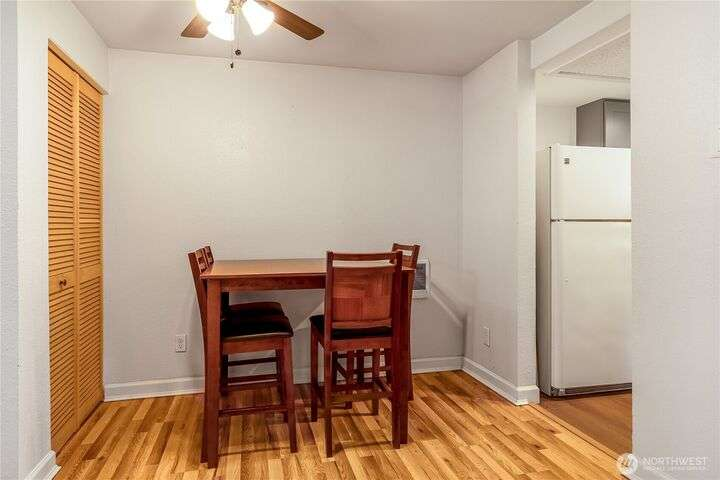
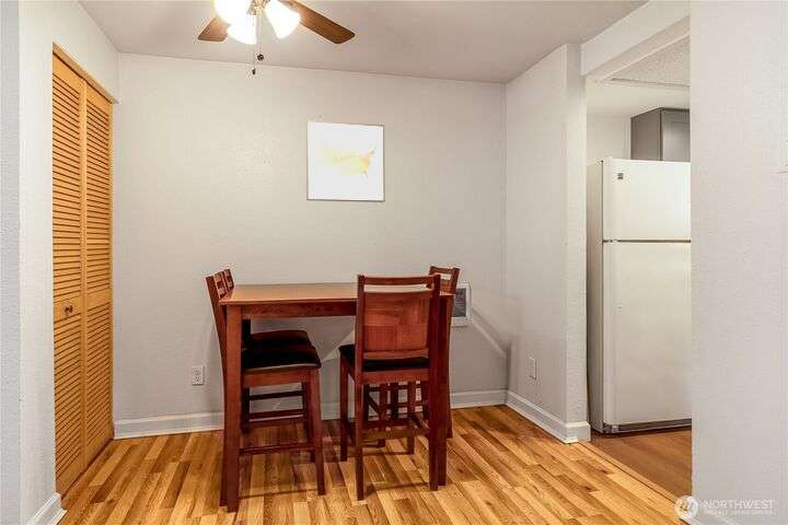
+ wall art [305,119,386,203]
